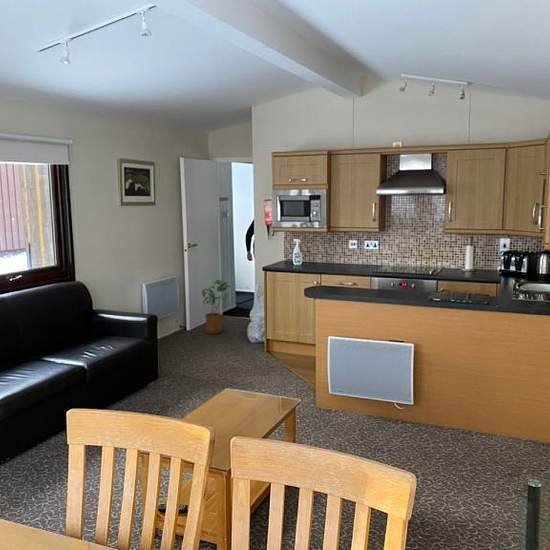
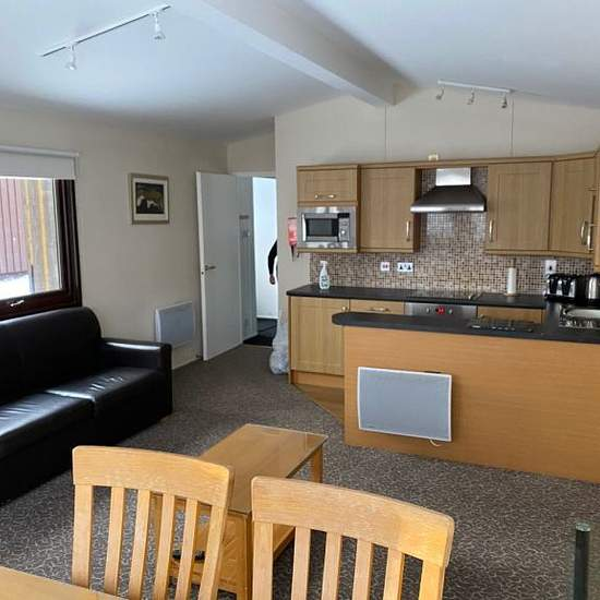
- house plant [201,279,233,335]
